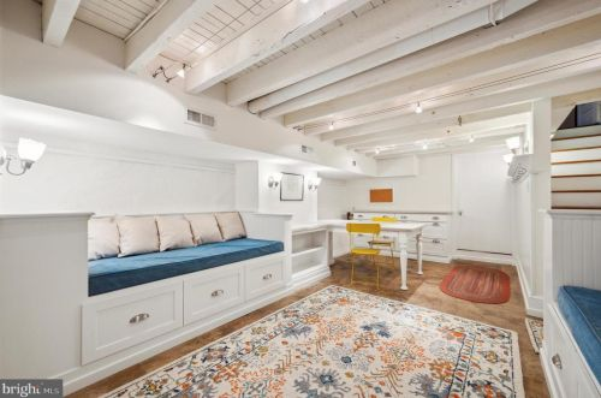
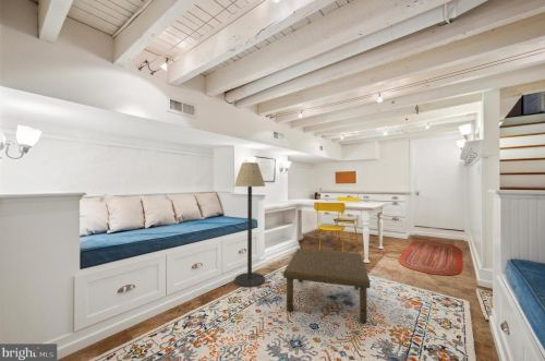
+ coffee table [282,248,372,325]
+ floor lamp [233,161,266,288]
